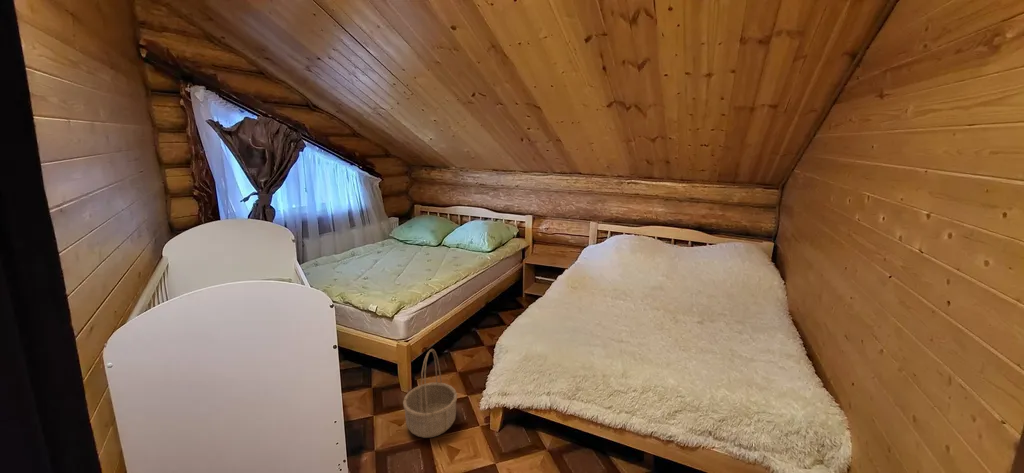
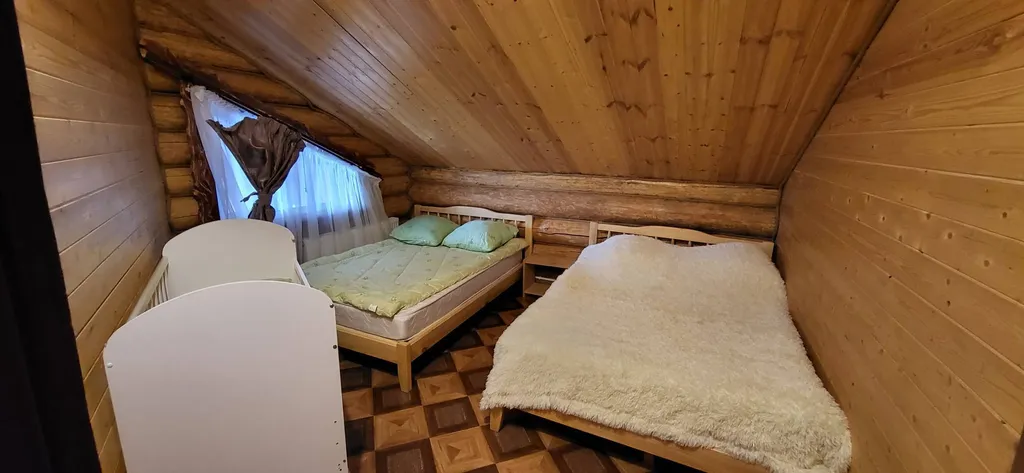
- basket [402,348,458,439]
